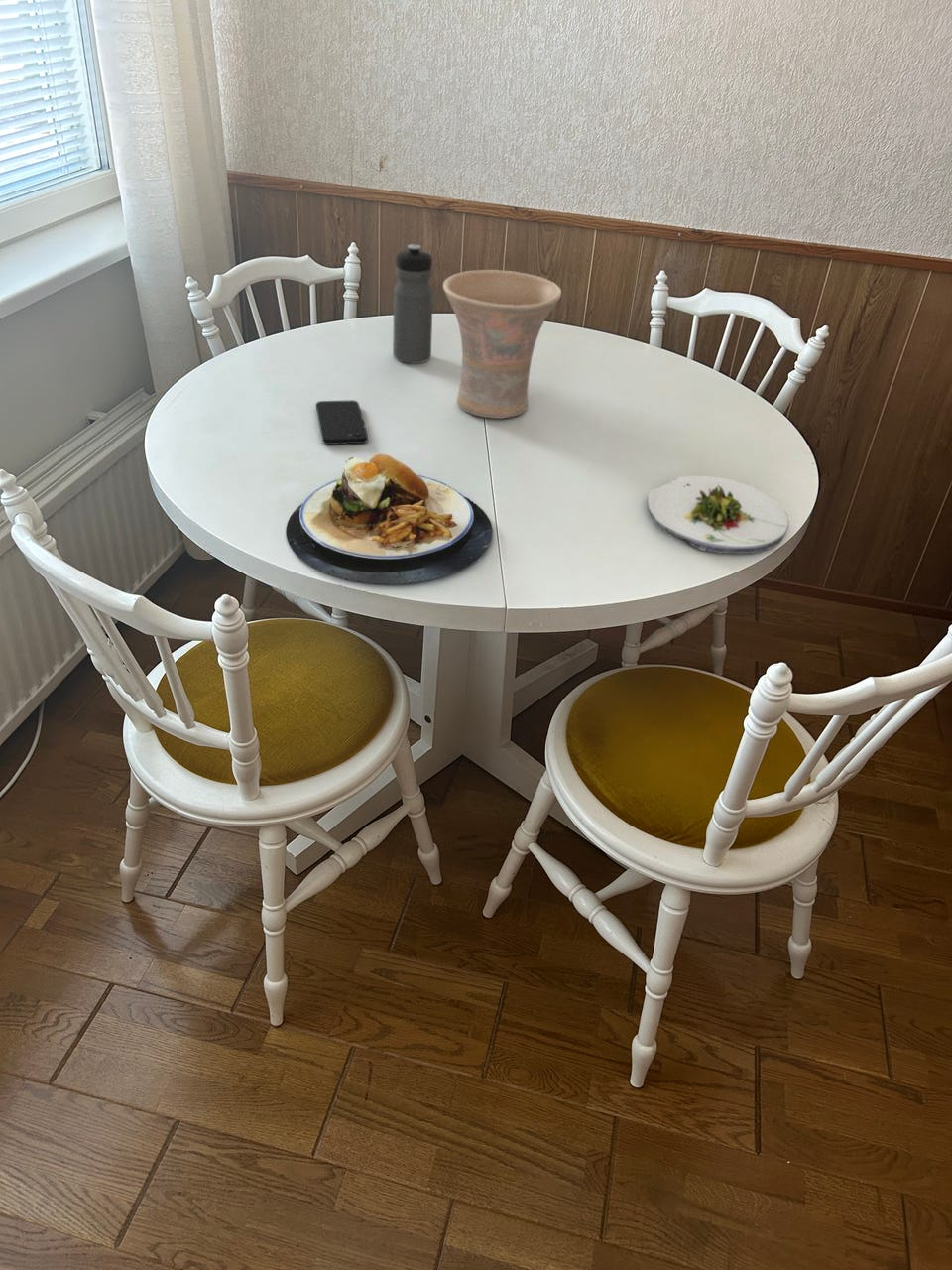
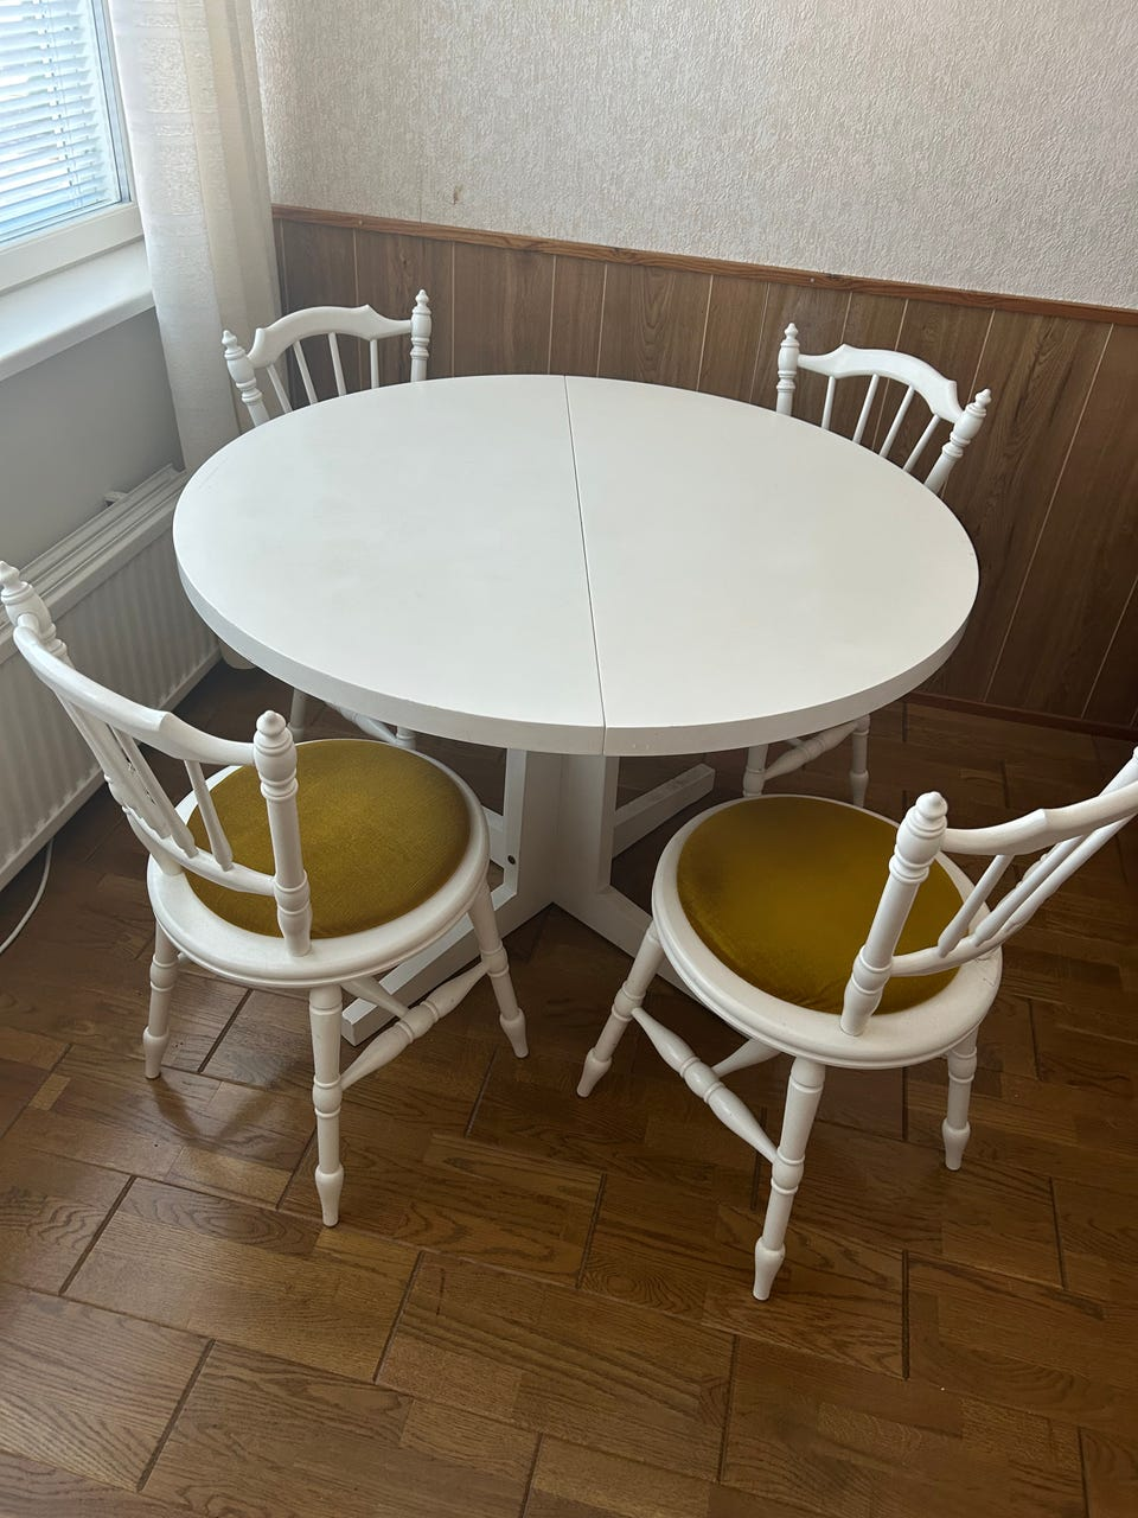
- vase [442,269,562,420]
- smartphone [315,399,369,445]
- water bottle [392,243,434,364]
- plate [286,453,494,585]
- salad plate [646,474,789,555]
